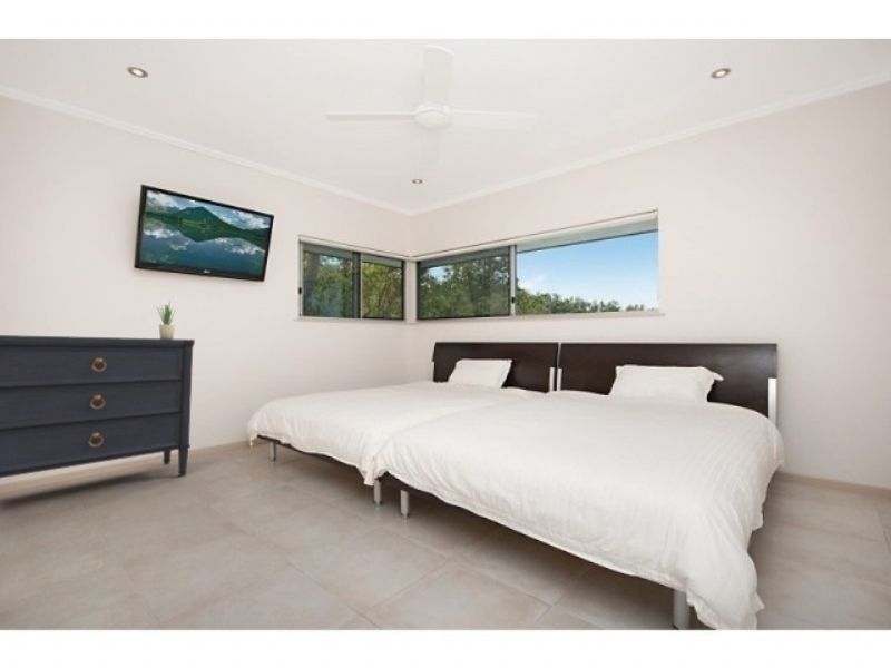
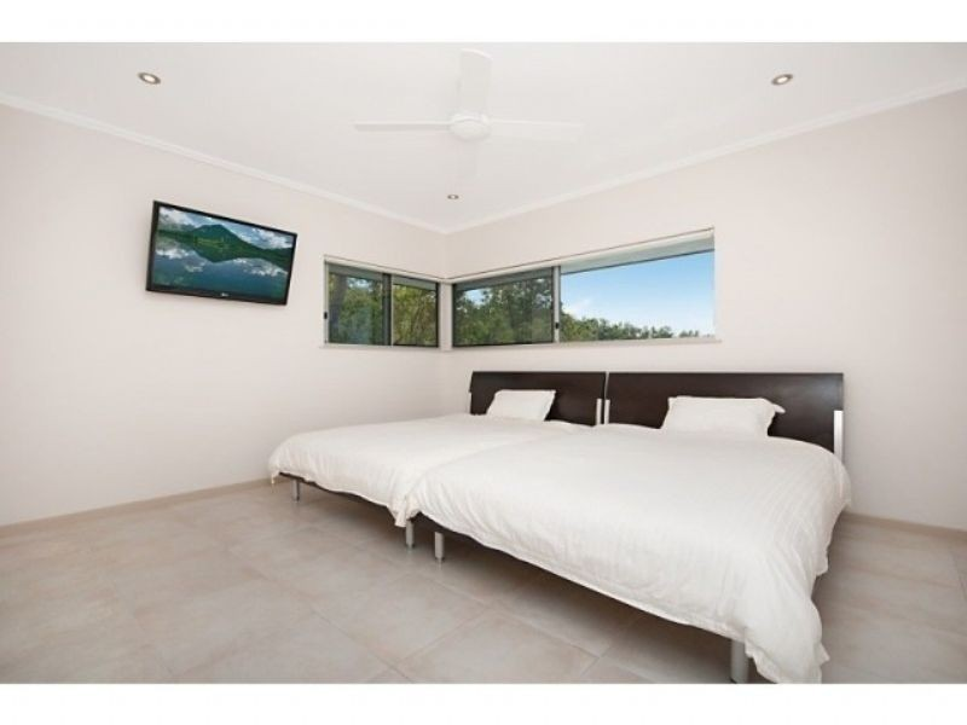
- dresser [0,334,196,479]
- potted plant [156,299,177,340]
